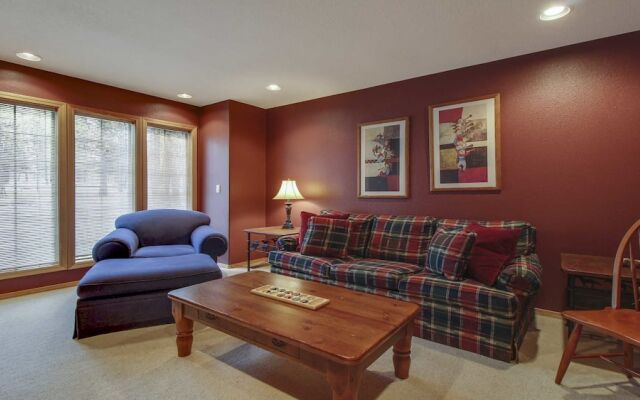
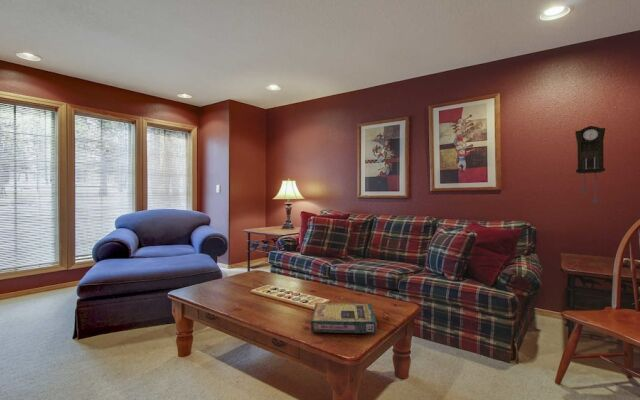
+ pendulum clock [574,125,606,204]
+ video game box [310,302,378,334]
